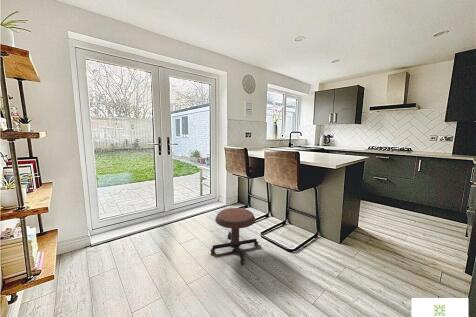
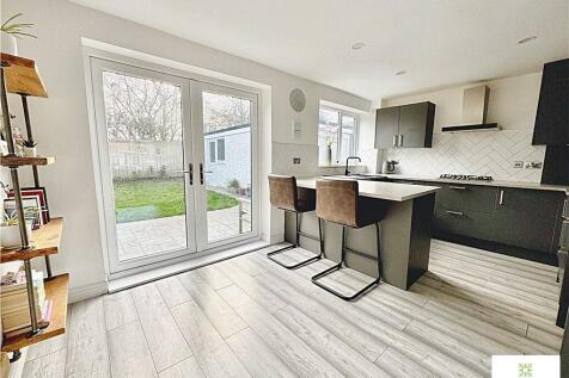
- stool [209,207,259,264]
